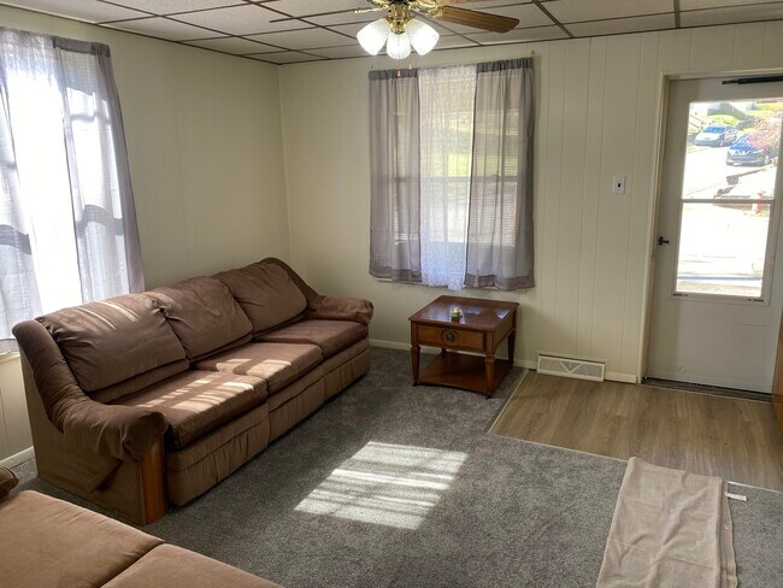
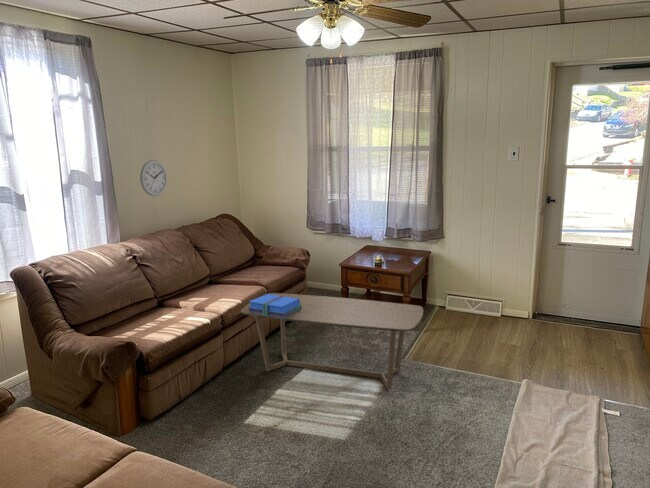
+ books [248,293,301,318]
+ coffee table [240,292,424,390]
+ wall clock [139,159,168,197]
